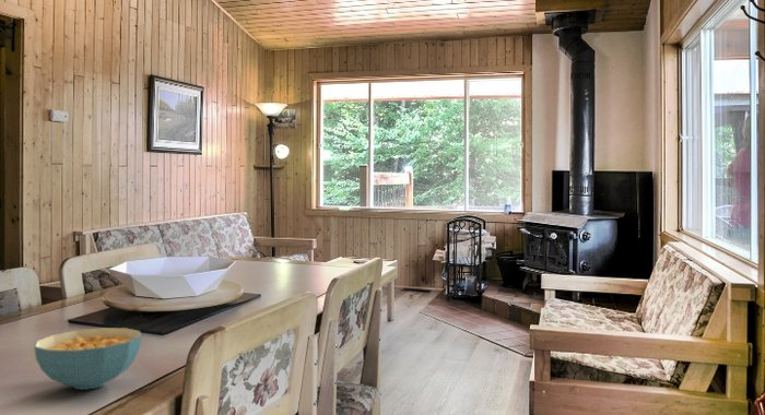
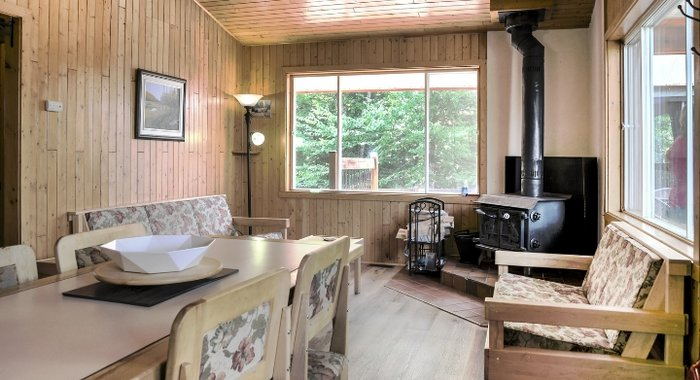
- cereal bowl [33,327,142,391]
